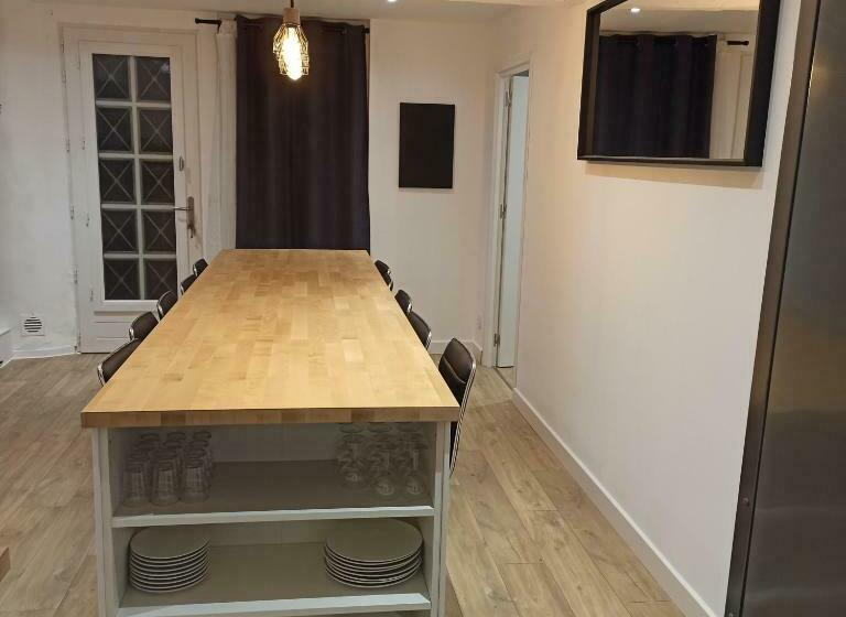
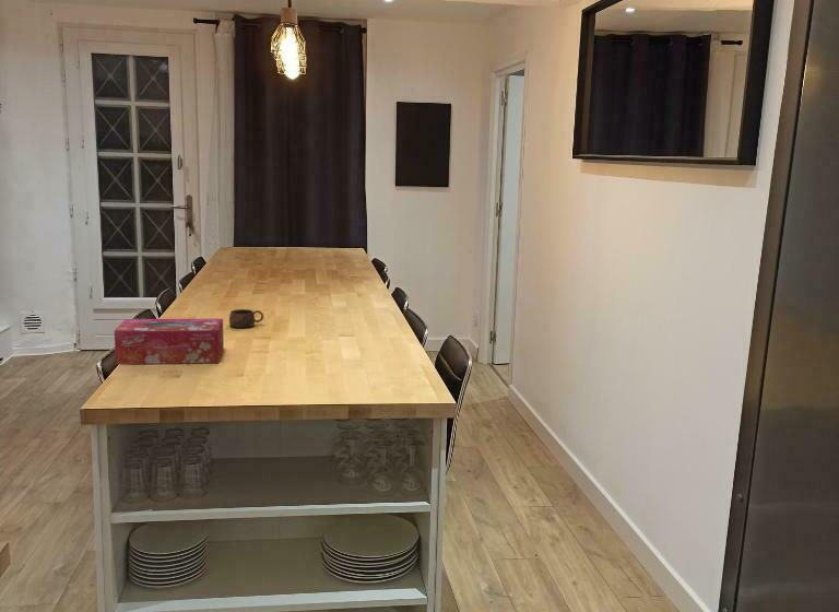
+ tissue box [114,318,225,365]
+ cup [228,308,264,329]
